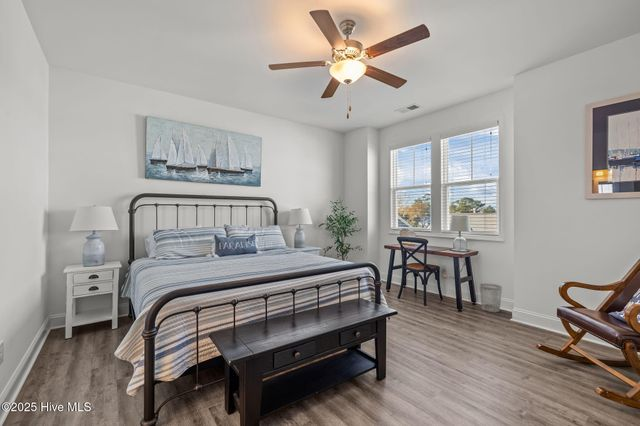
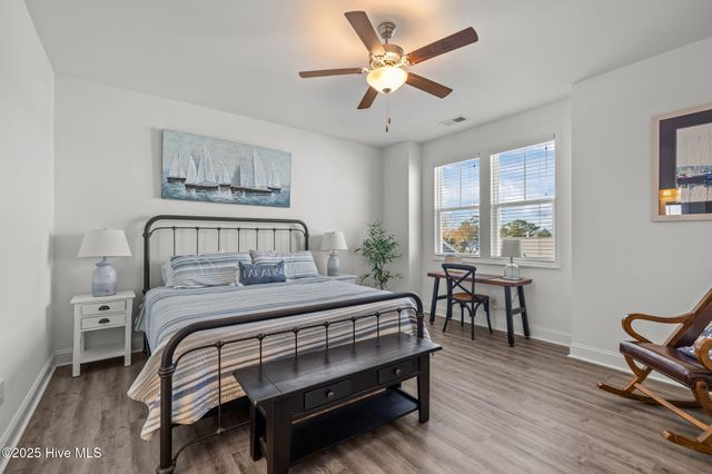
- wastebasket [479,282,503,313]
